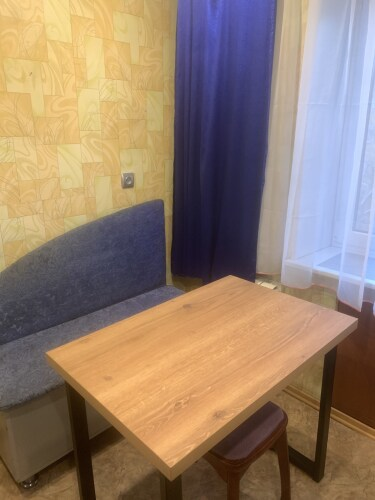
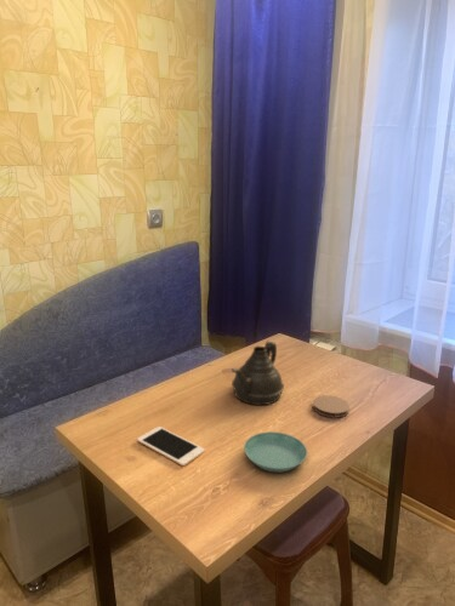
+ teapot [231,339,285,406]
+ saucer [243,430,308,473]
+ cell phone [136,425,206,467]
+ coaster [312,394,351,418]
